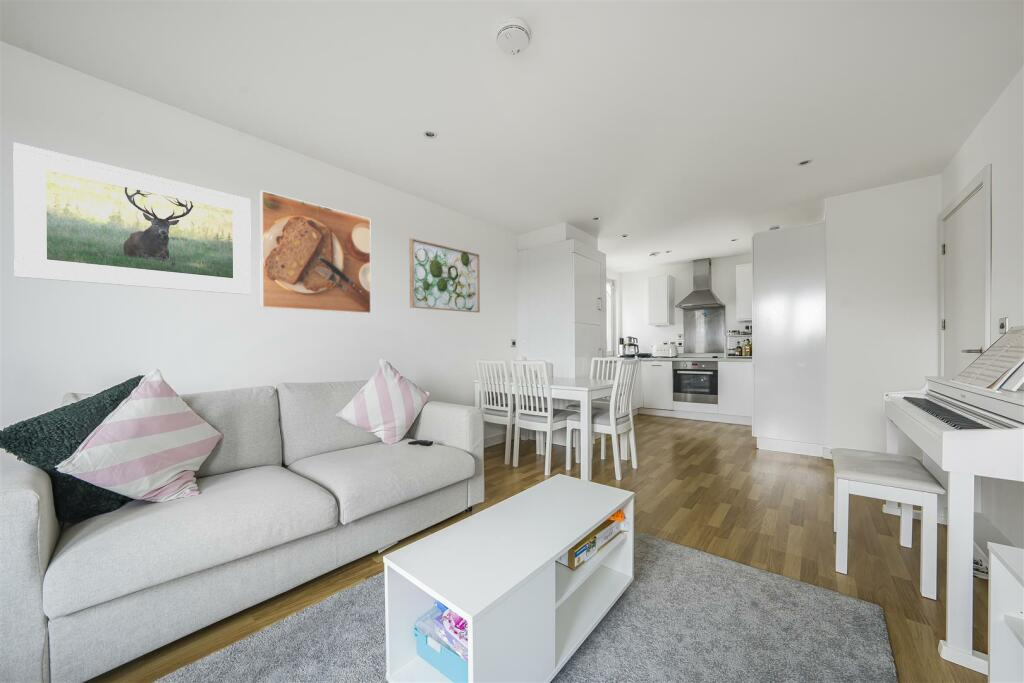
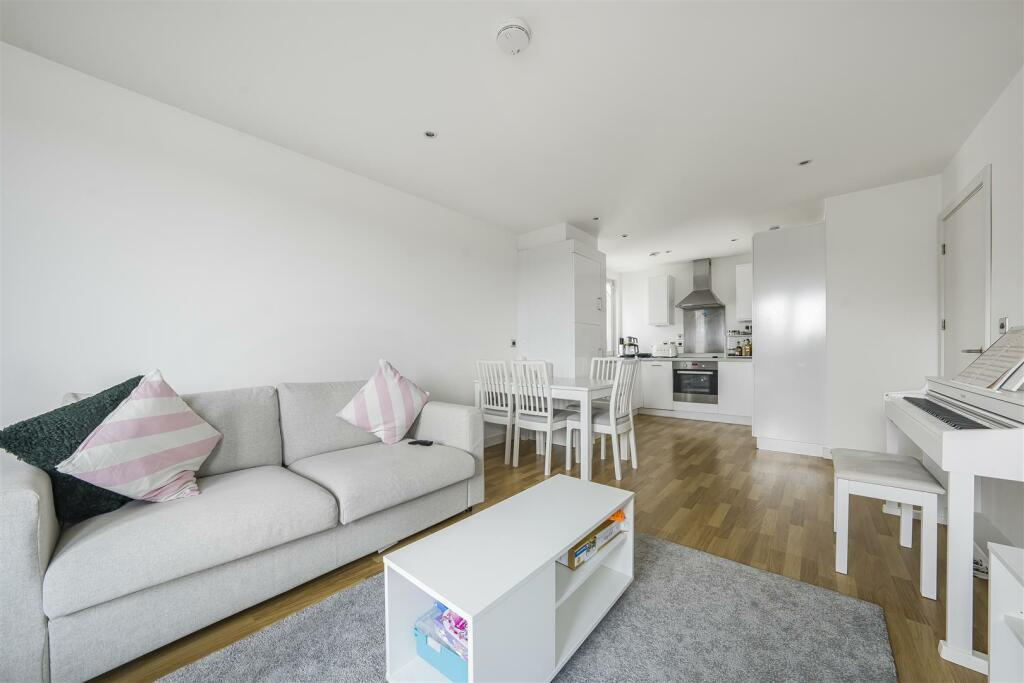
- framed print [259,189,372,315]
- wall art [408,237,481,314]
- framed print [12,141,252,296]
